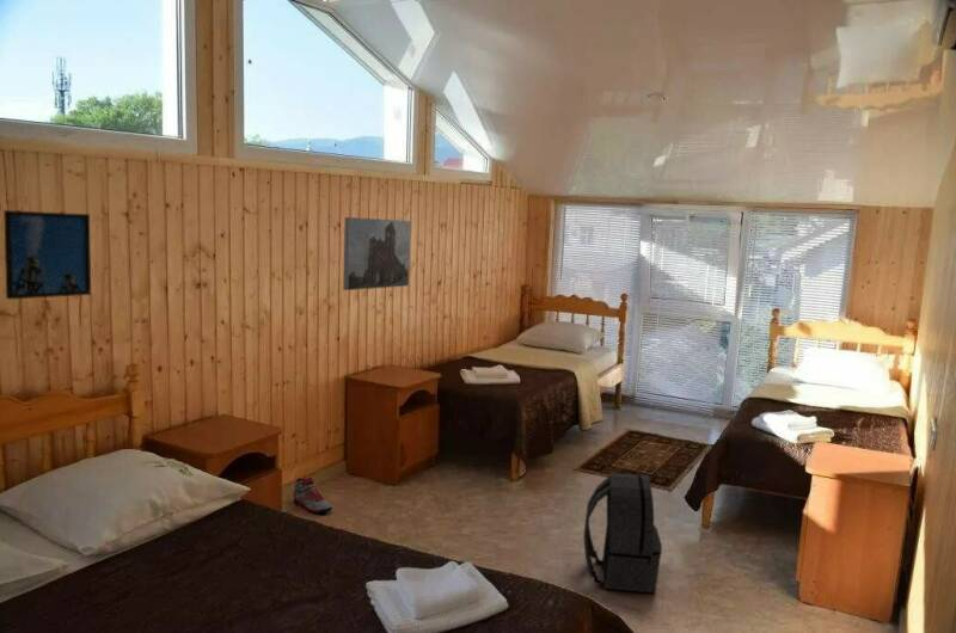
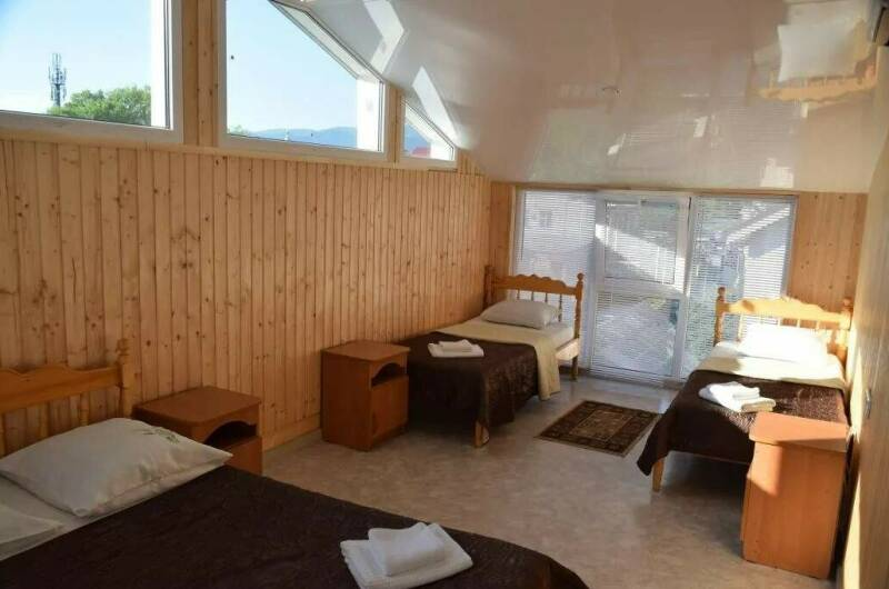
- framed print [342,216,412,291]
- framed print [2,209,92,301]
- sneaker [293,477,333,514]
- backpack [582,472,663,594]
